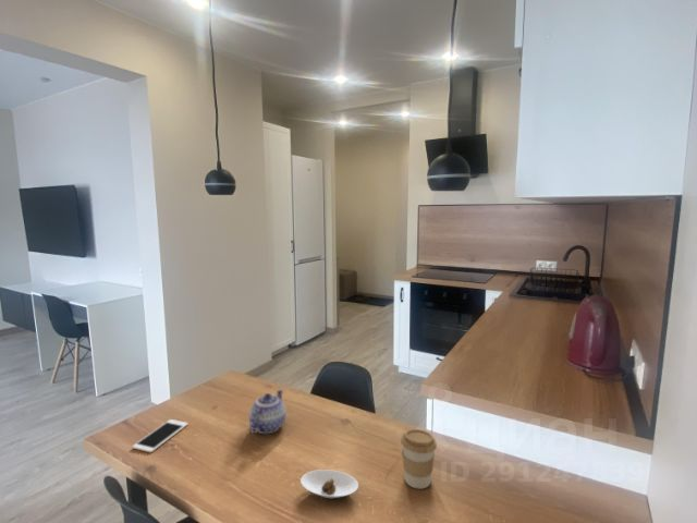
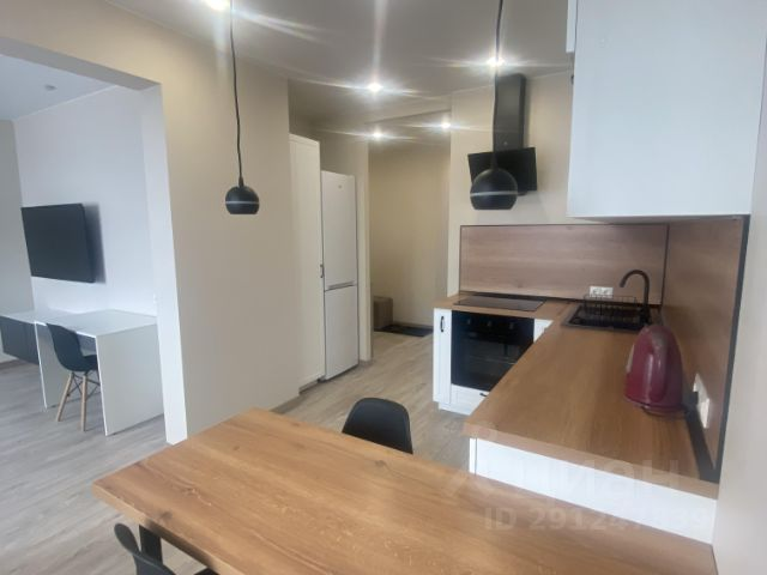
- saucer [299,469,359,499]
- teapot [248,388,288,435]
- coffee cup [400,428,438,490]
- cell phone [132,418,189,453]
